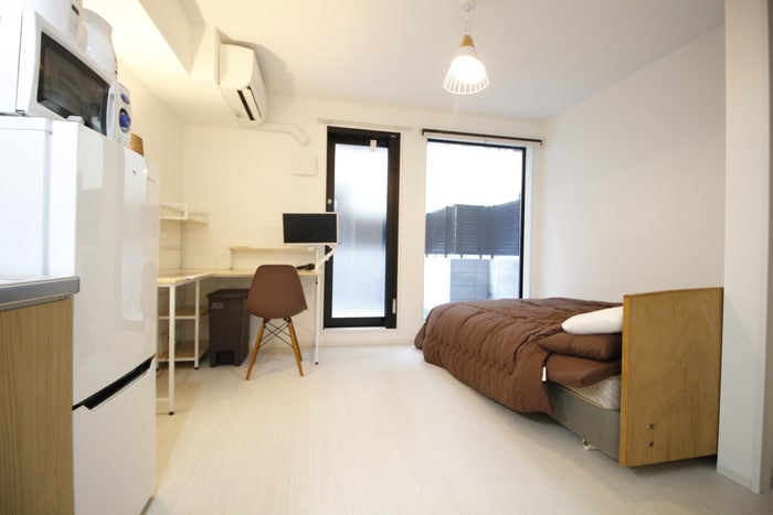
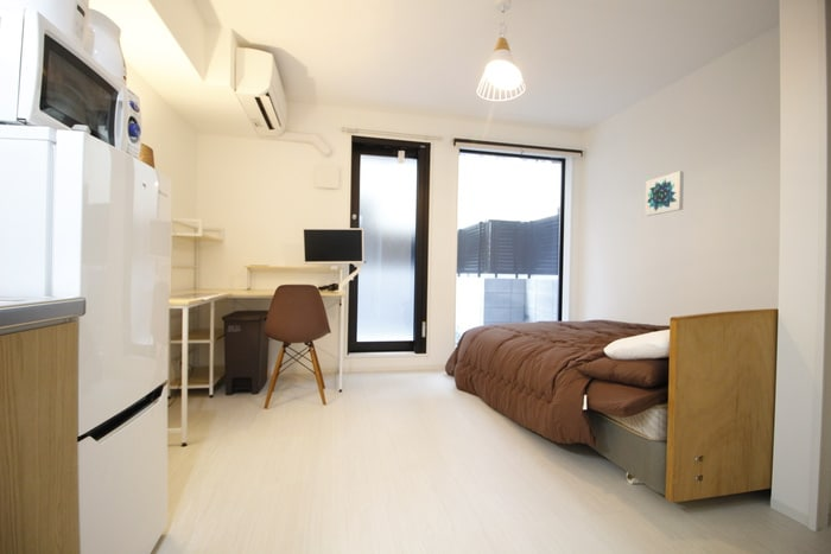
+ wall art [645,170,685,217]
